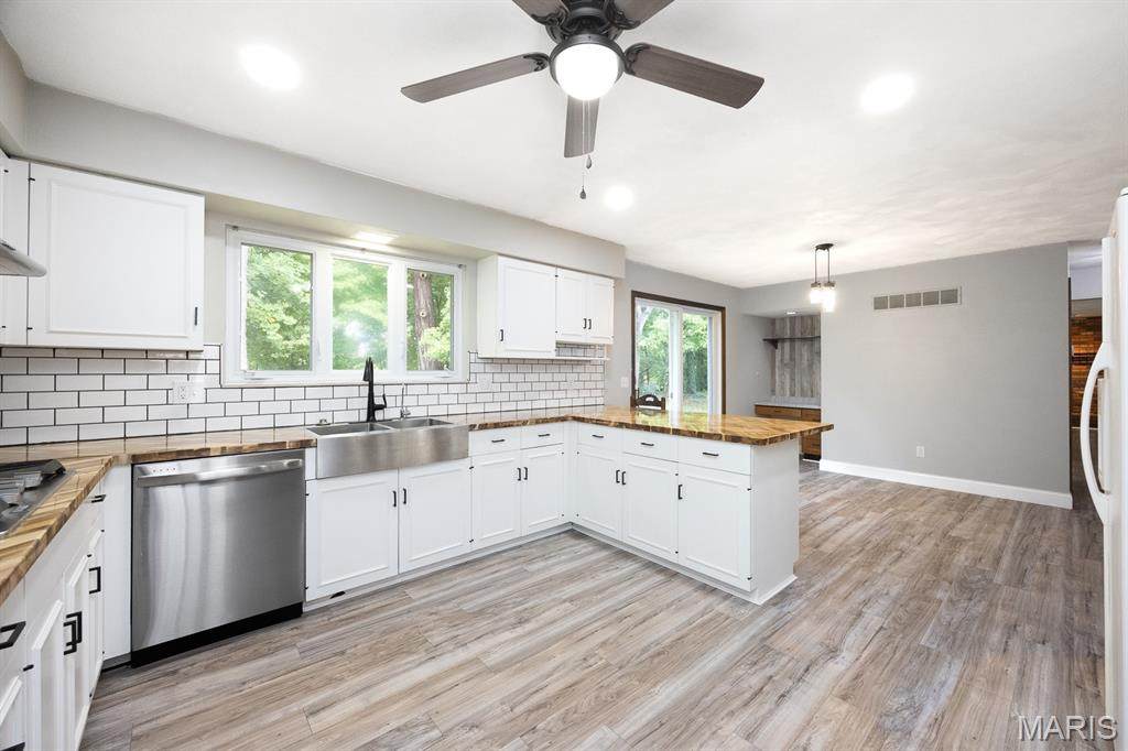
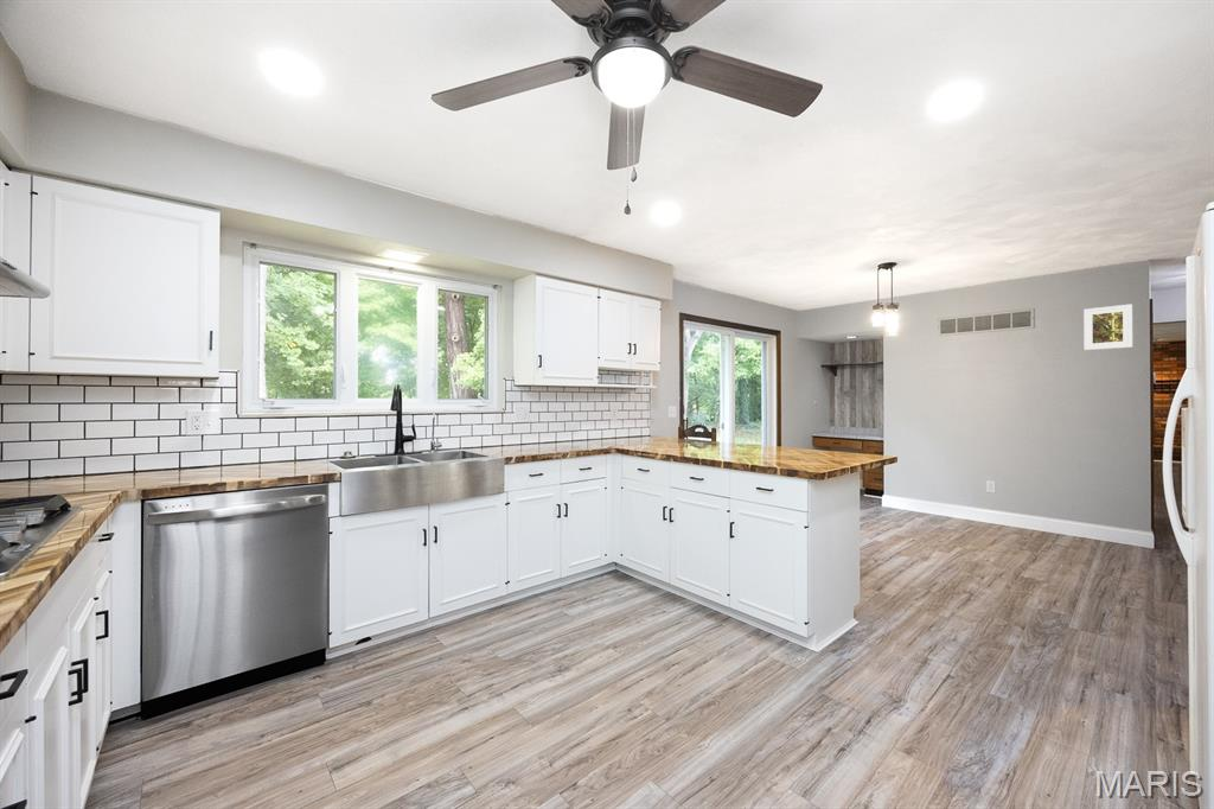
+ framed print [1082,302,1133,351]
